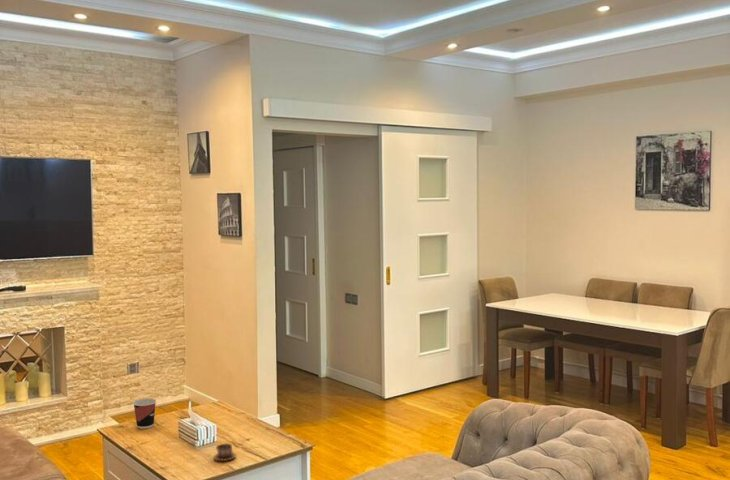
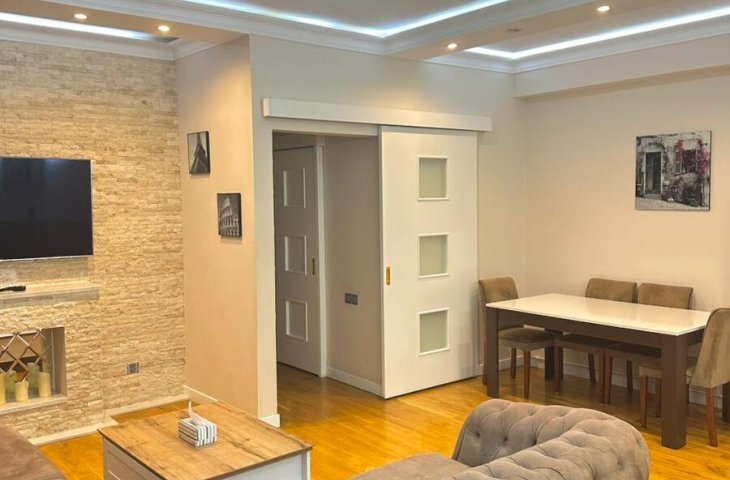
- cup [132,398,157,430]
- cup [213,442,237,462]
